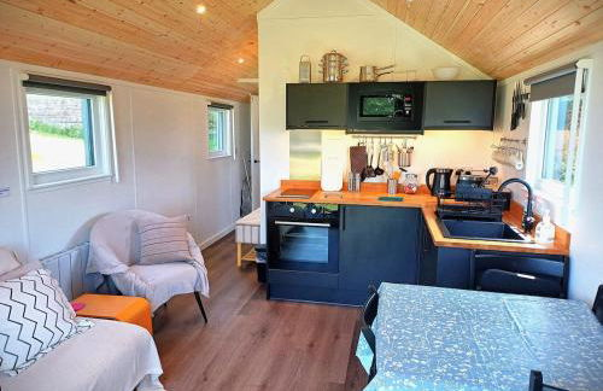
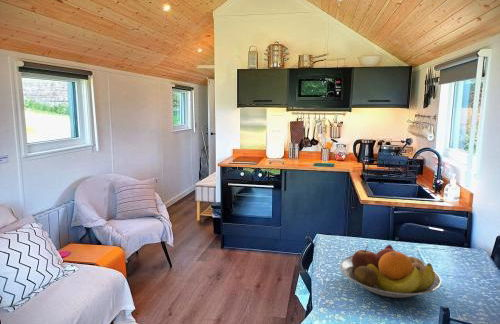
+ fruit bowl [339,244,442,299]
